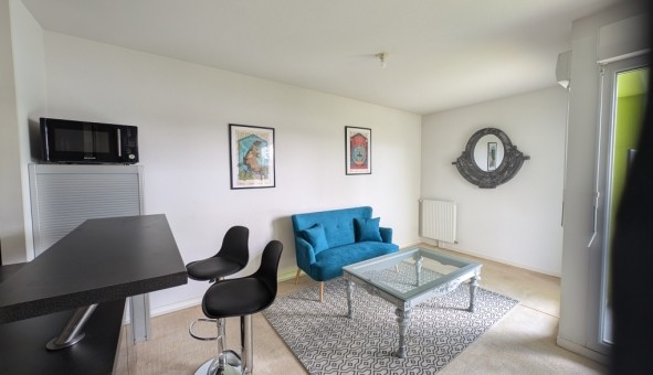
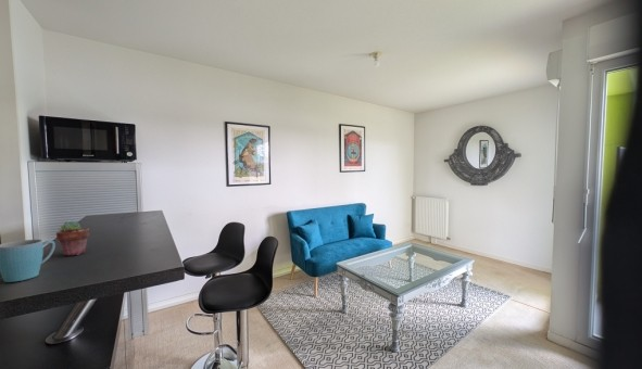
+ potted succulent [55,220,90,257]
+ mug [0,239,56,283]
